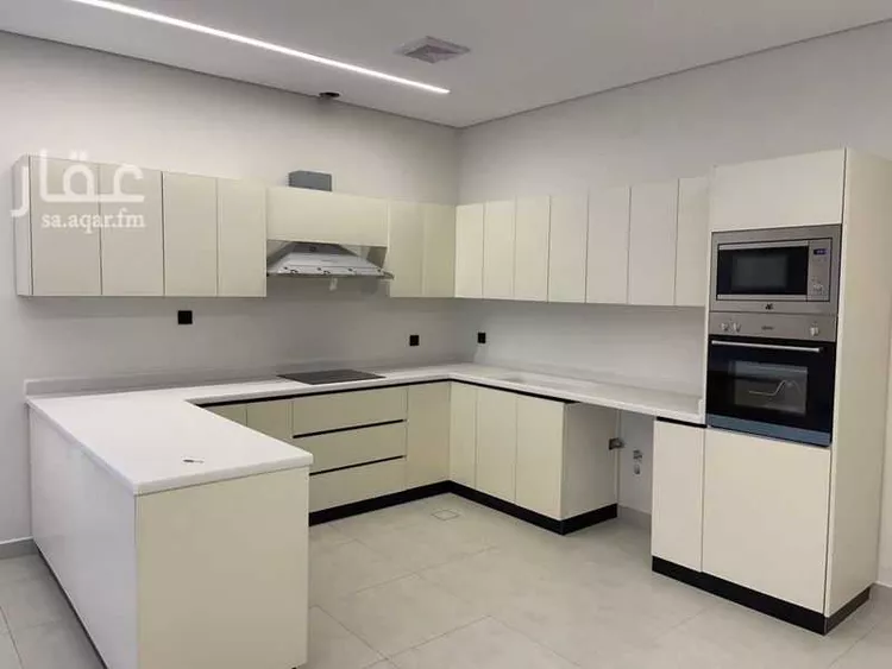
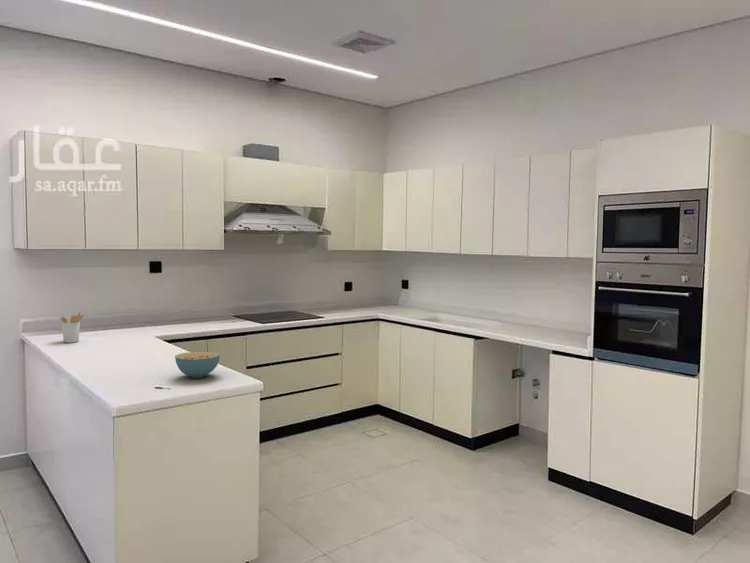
+ utensil holder [59,311,85,344]
+ cereal bowl [174,351,221,379]
